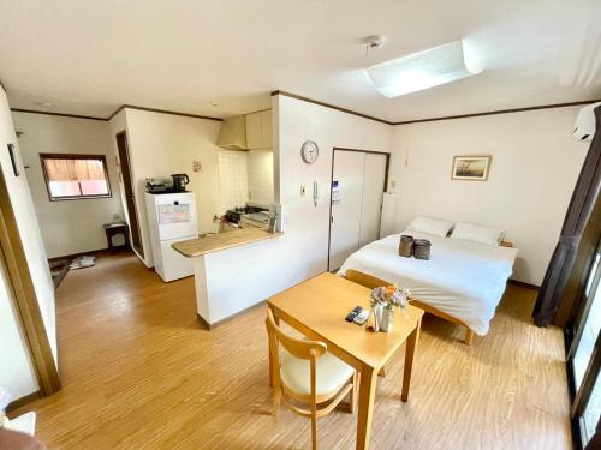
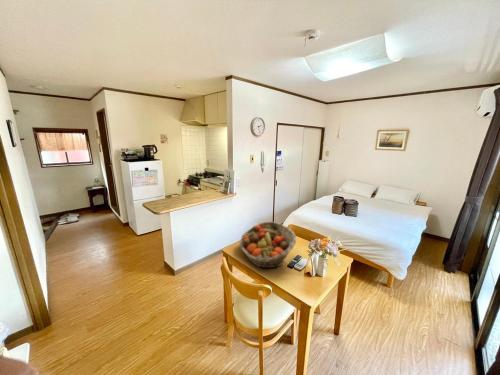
+ fruit basket [239,221,297,269]
